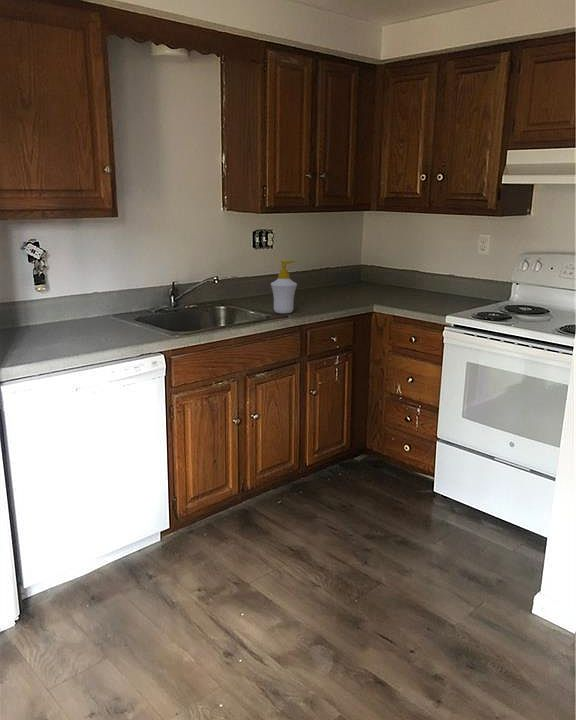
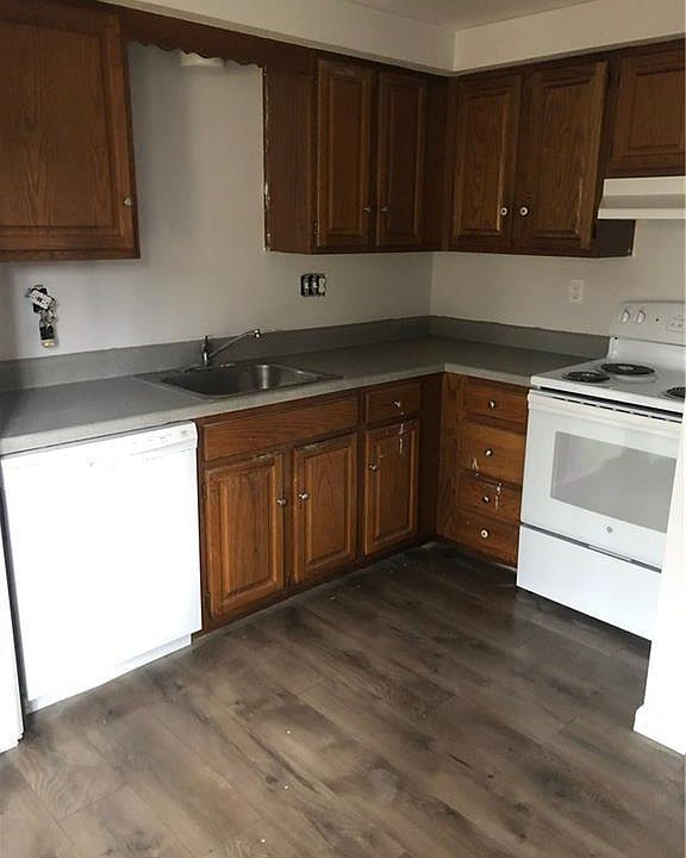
- soap bottle [270,260,298,314]
